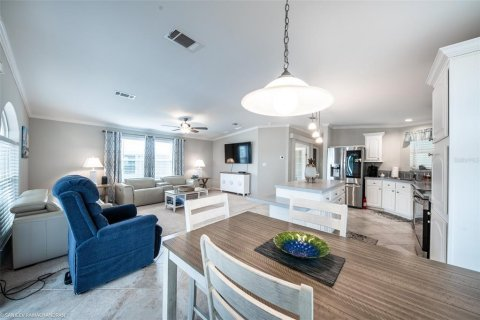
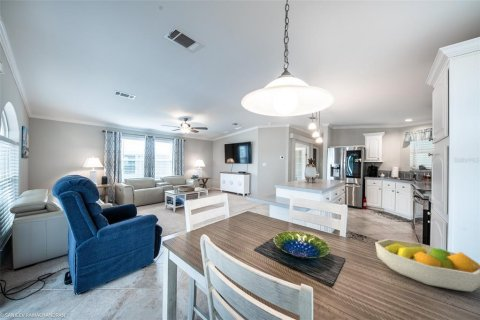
+ fruit bowl [374,238,480,292]
